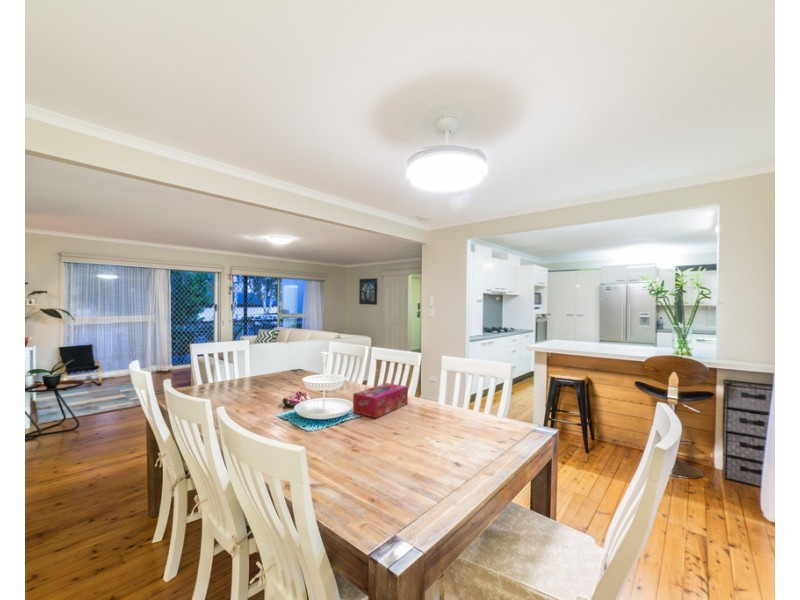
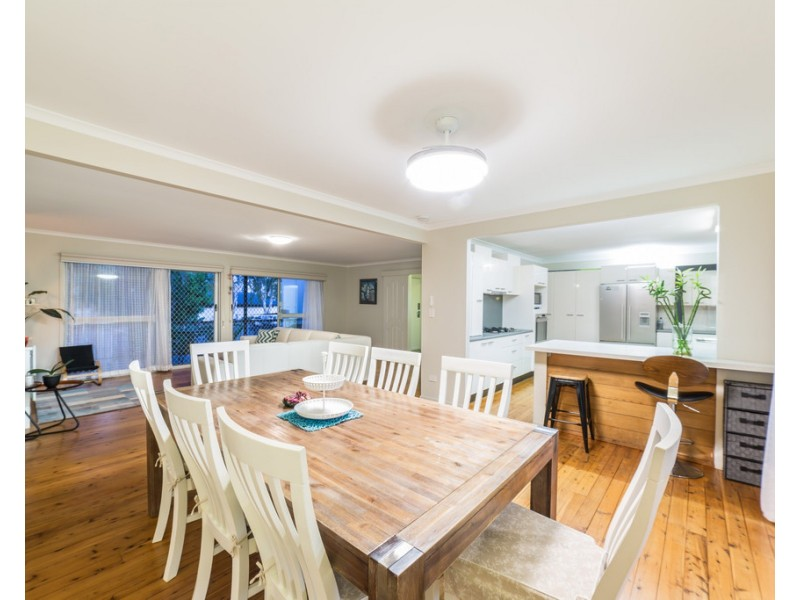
- tissue box [352,382,409,419]
